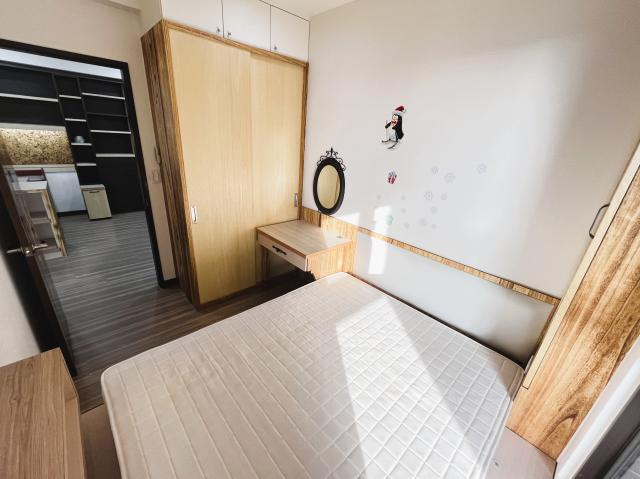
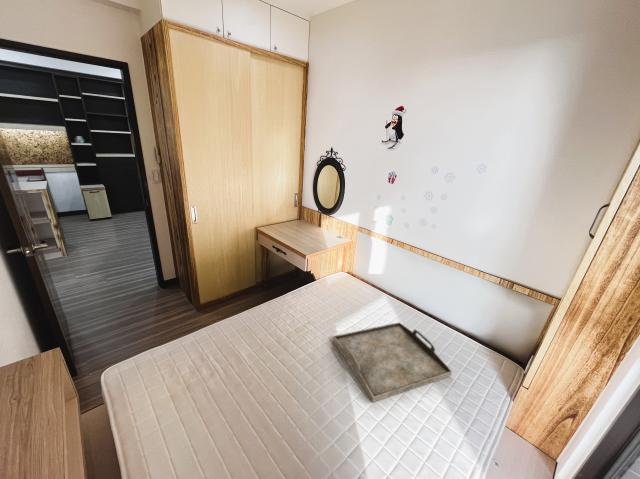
+ serving tray [332,321,453,403]
